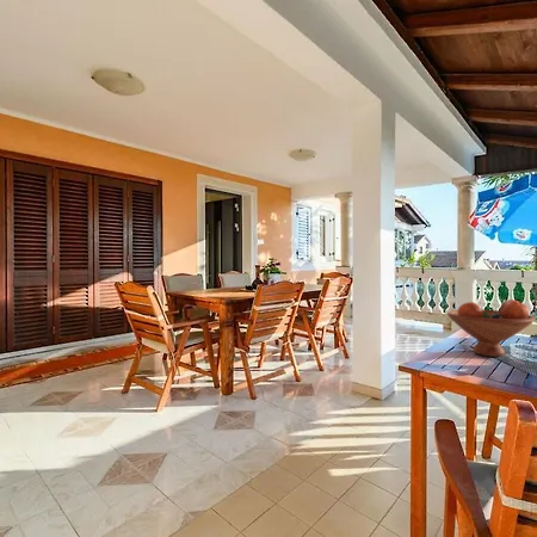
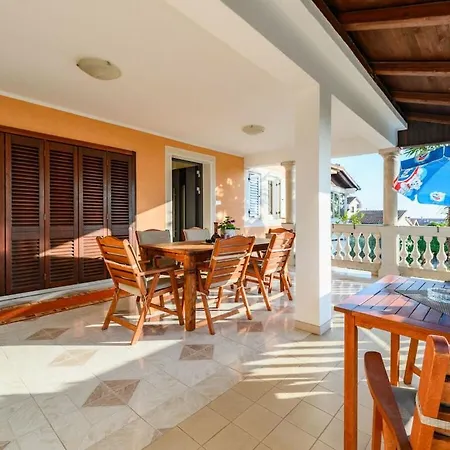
- fruit bowl [446,298,536,358]
